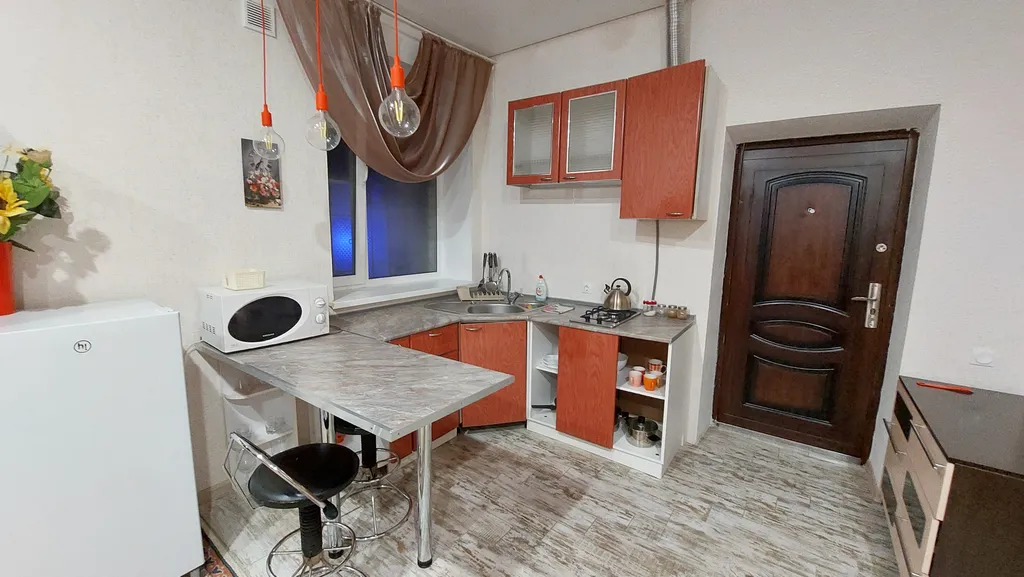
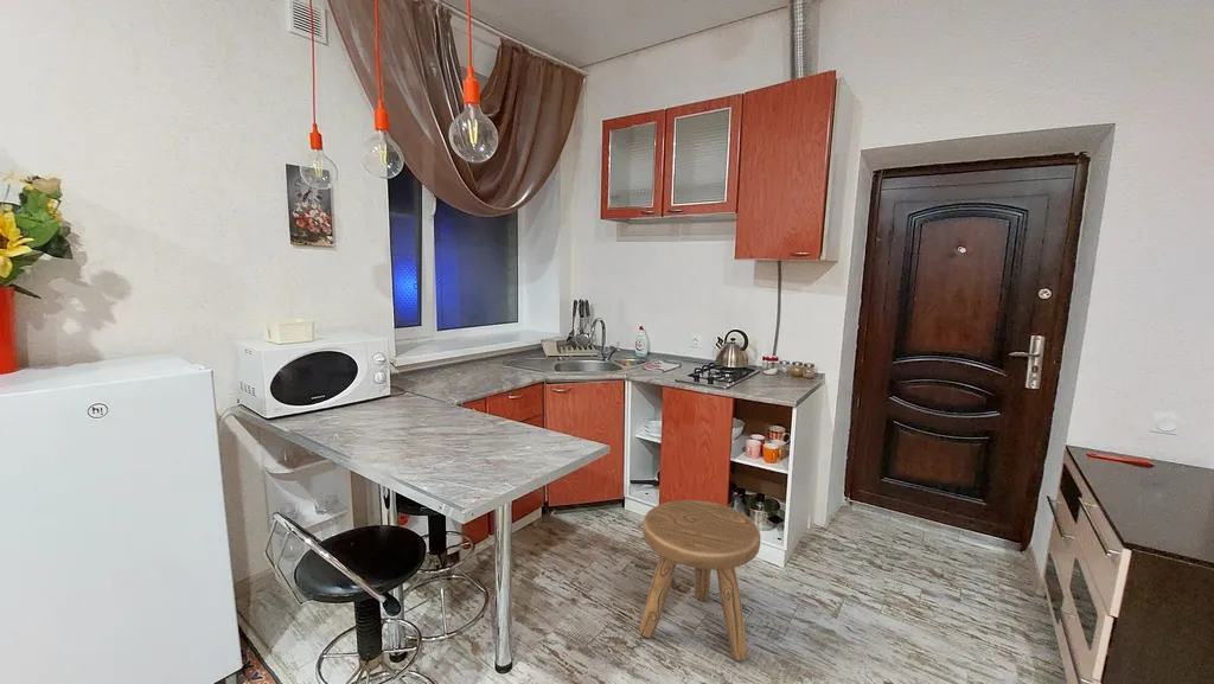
+ stool [638,499,762,661]
